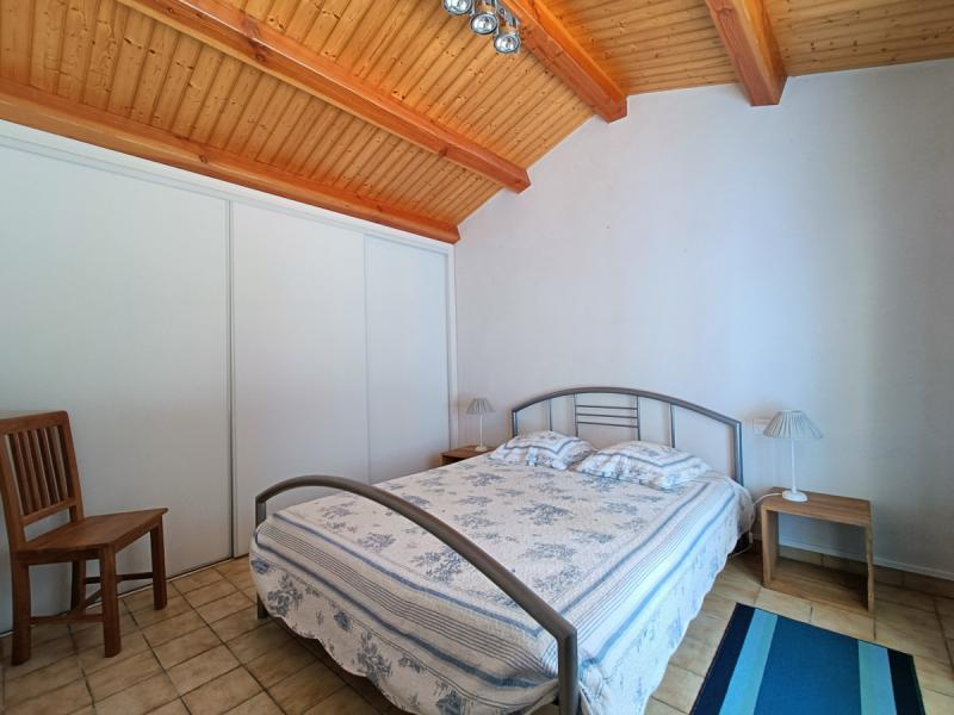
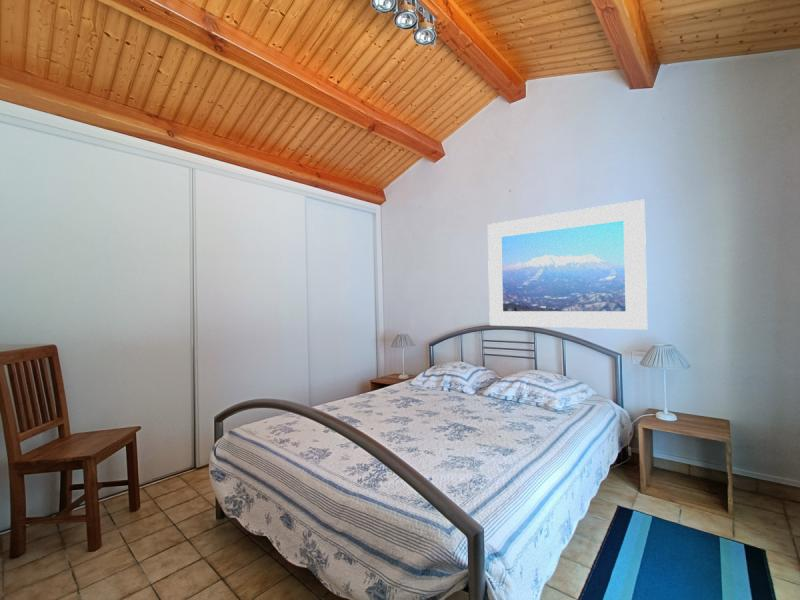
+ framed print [487,198,648,331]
